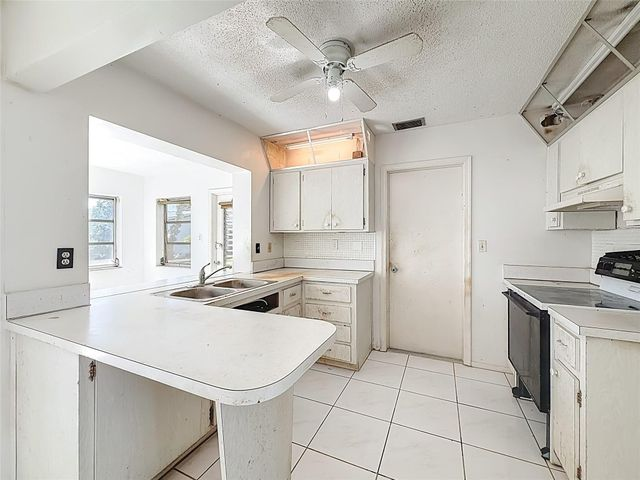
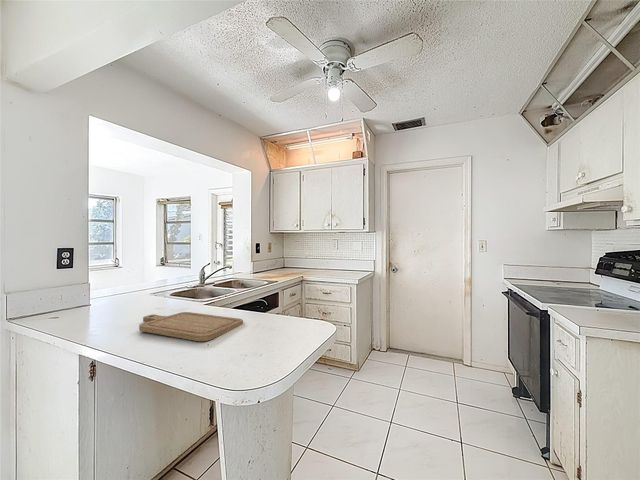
+ chopping board [138,311,244,342]
